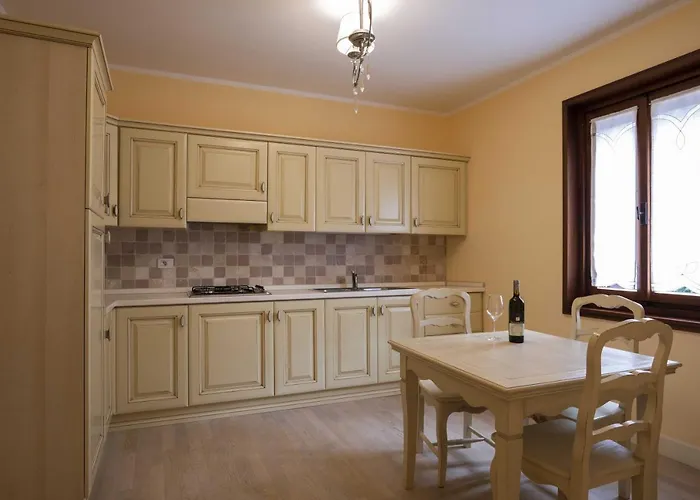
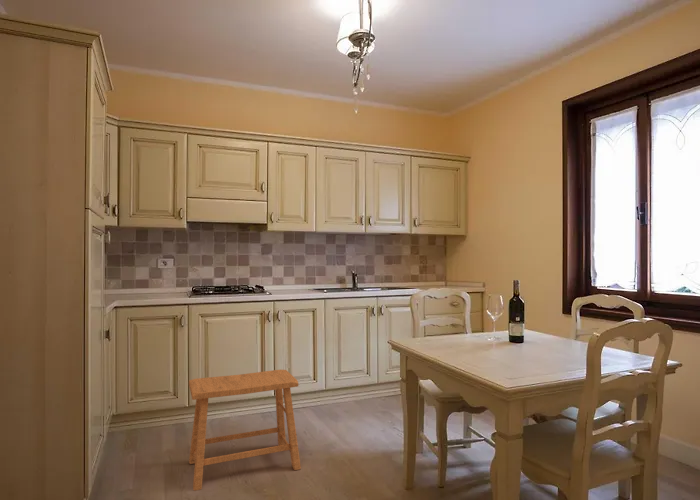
+ stool [188,369,302,492]
